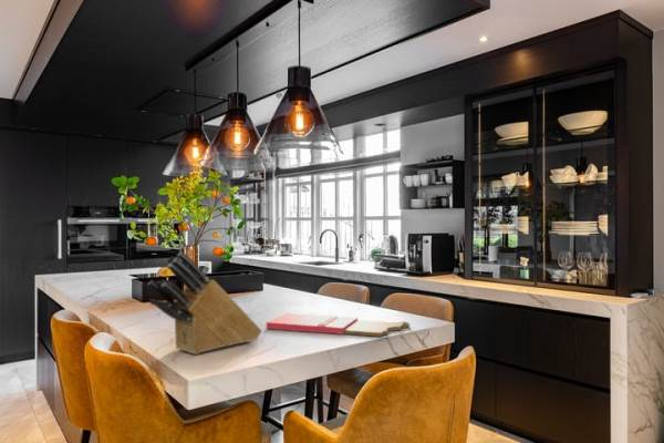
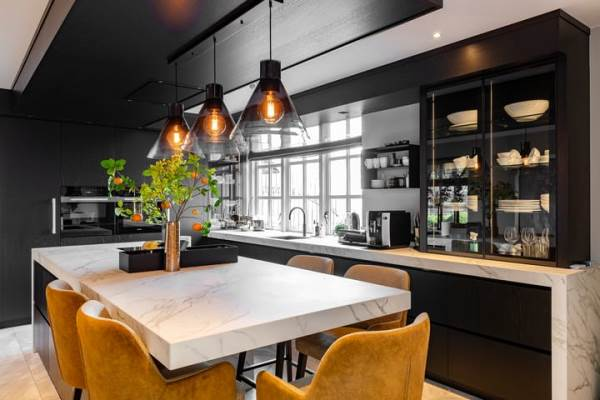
- knife block [147,250,262,356]
- cutting board [266,312,411,338]
